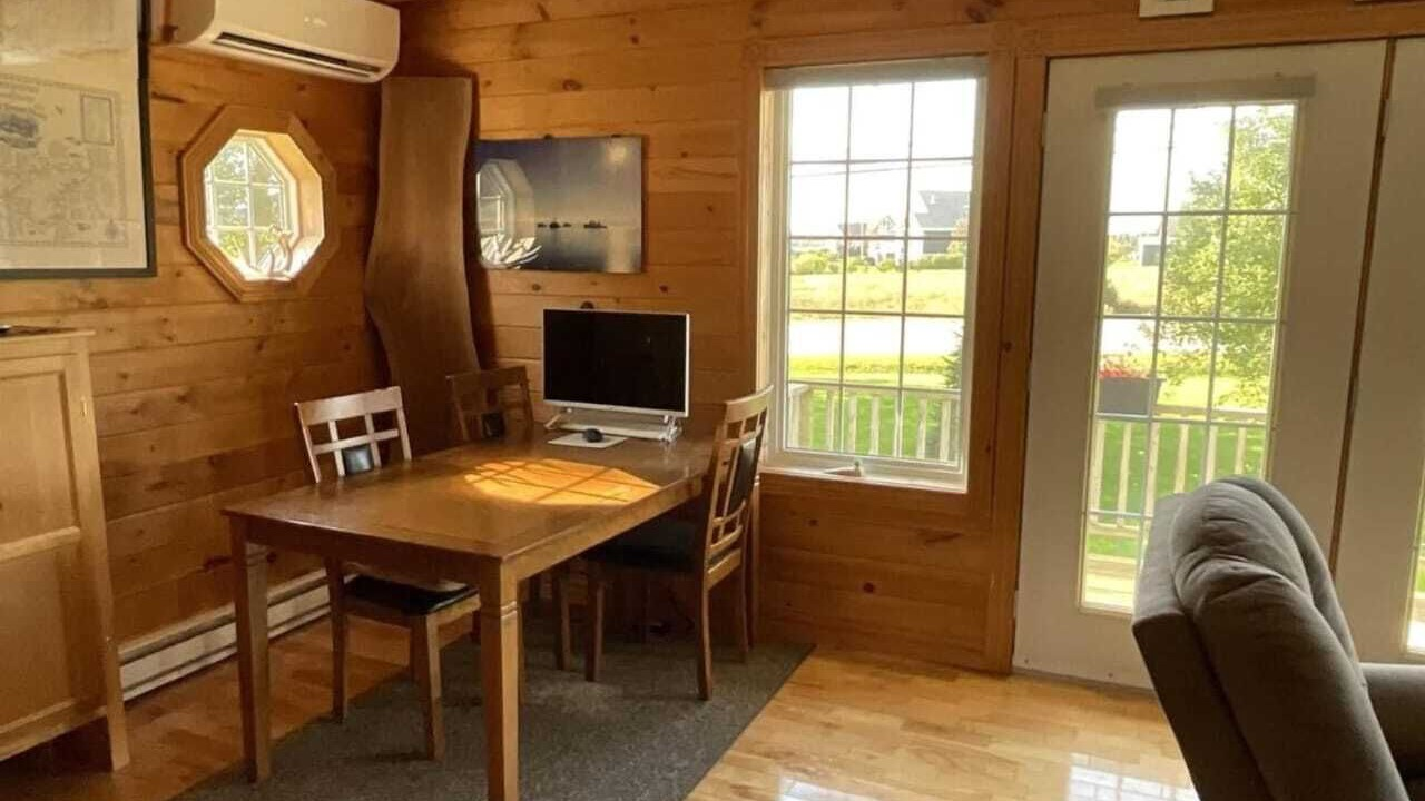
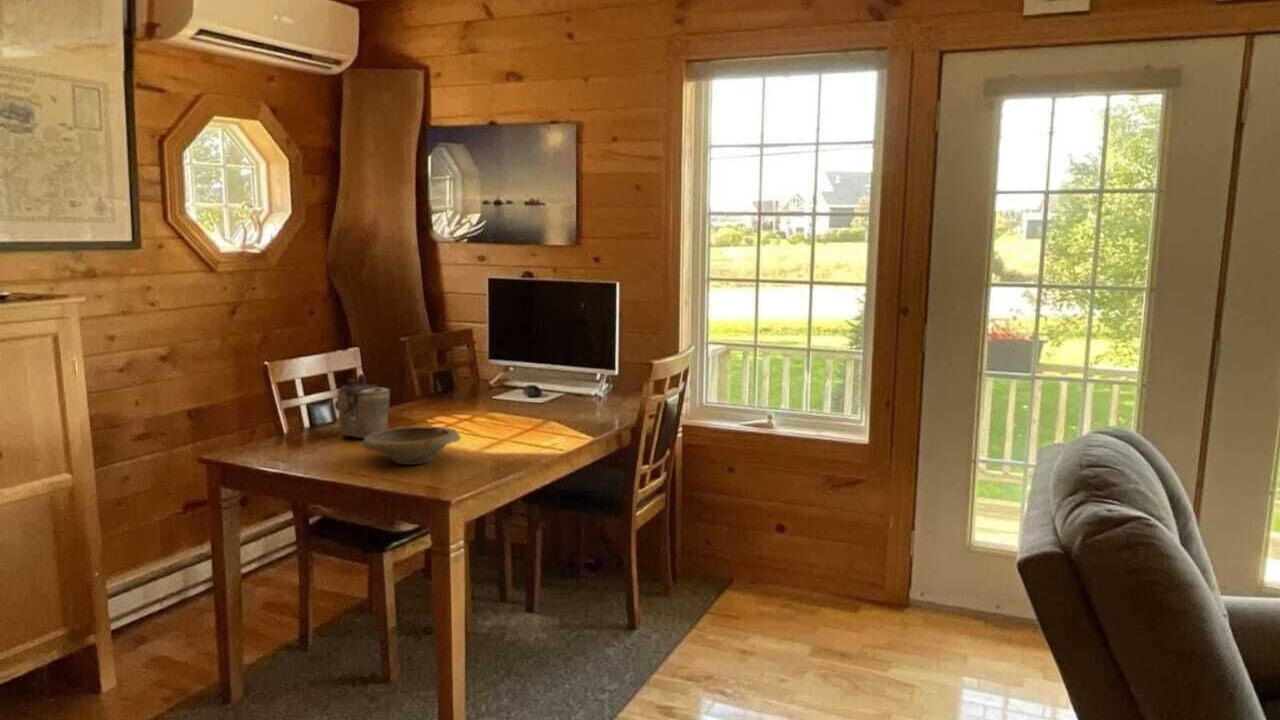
+ teapot [334,373,391,439]
+ bowl [362,425,461,466]
